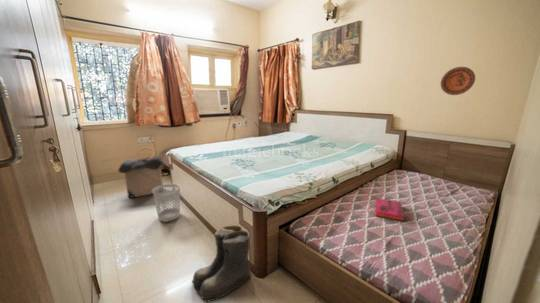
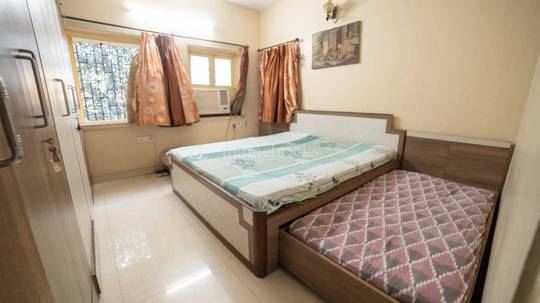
- hardback book [374,197,406,222]
- decorative plate [440,66,476,96]
- laundry hamper [117,147,165,199]
- wastebasket [152,183,181,223]
- boots [191,224,252,303]
